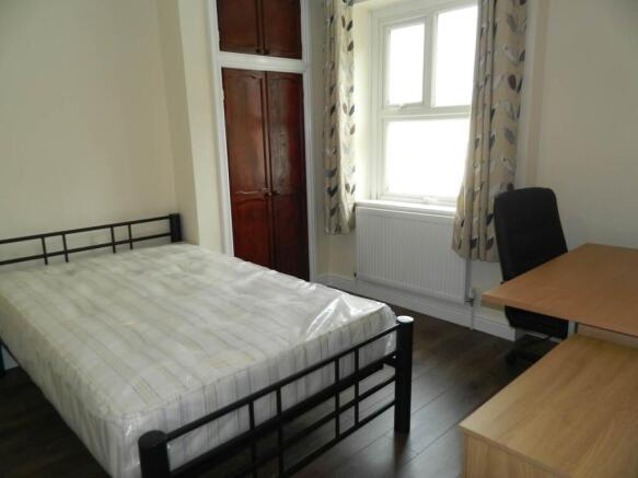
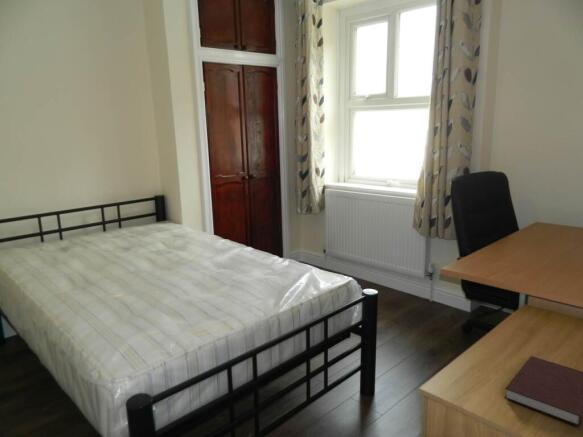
+ notebook [503,355,583,427]
